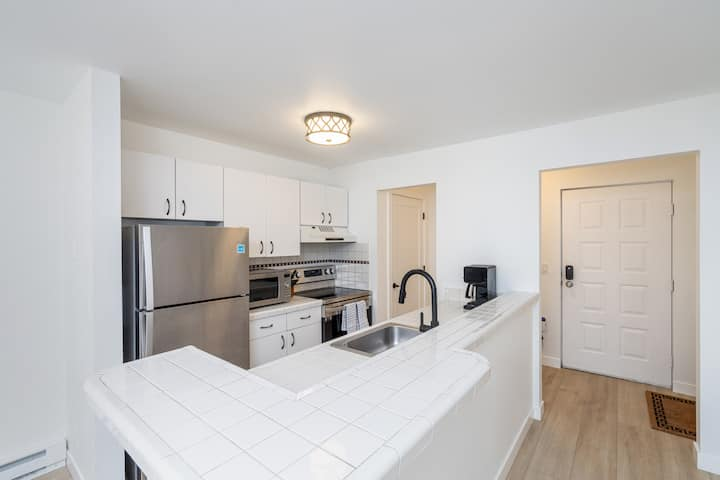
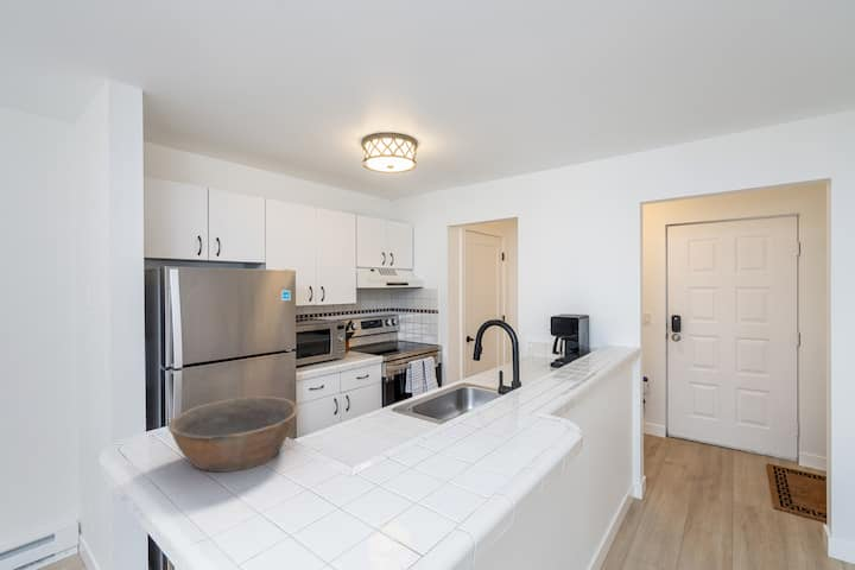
+ bowl [166,395,299,473]
